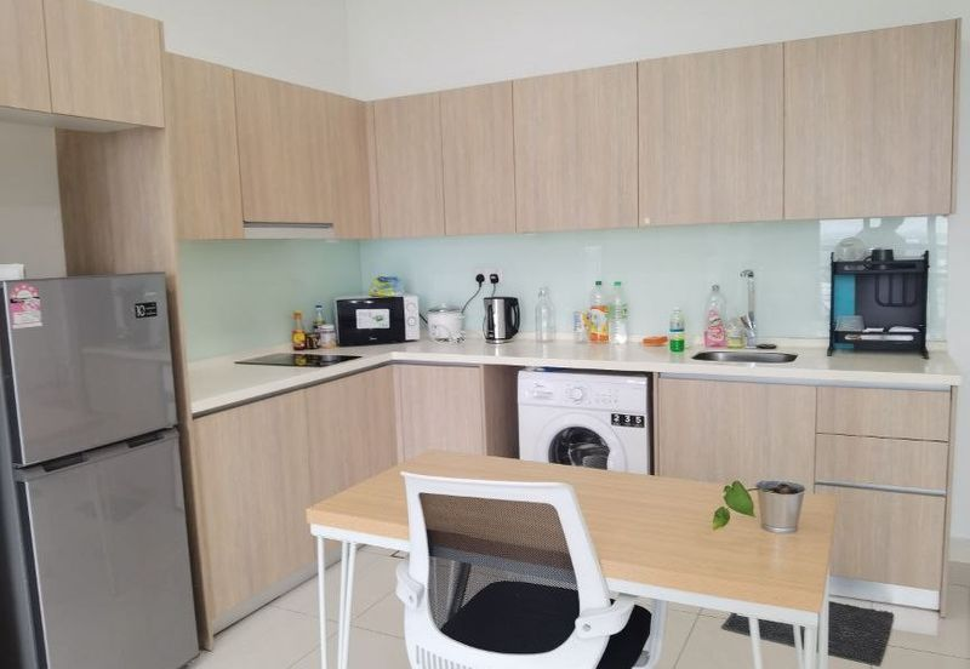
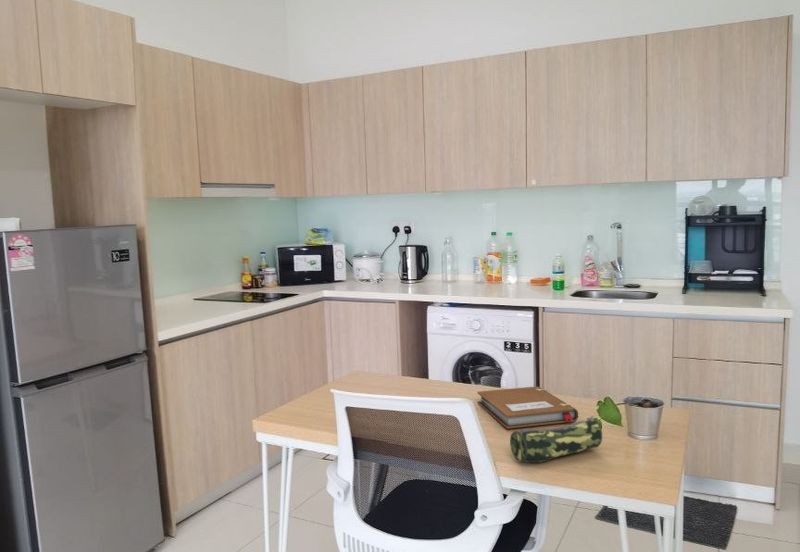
+ notebook [476,385,579,430]
+ pencil case [509,415,603,463]
